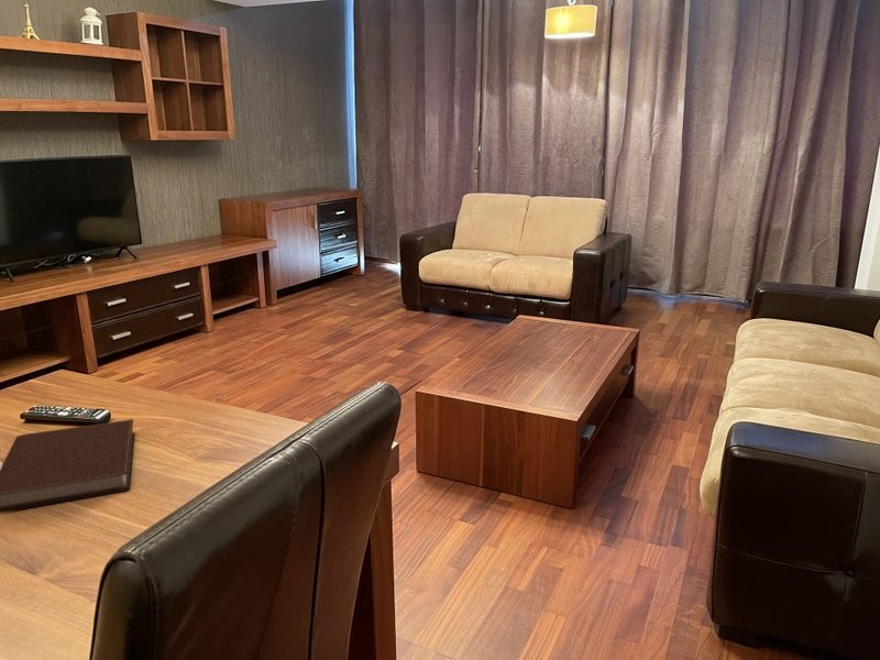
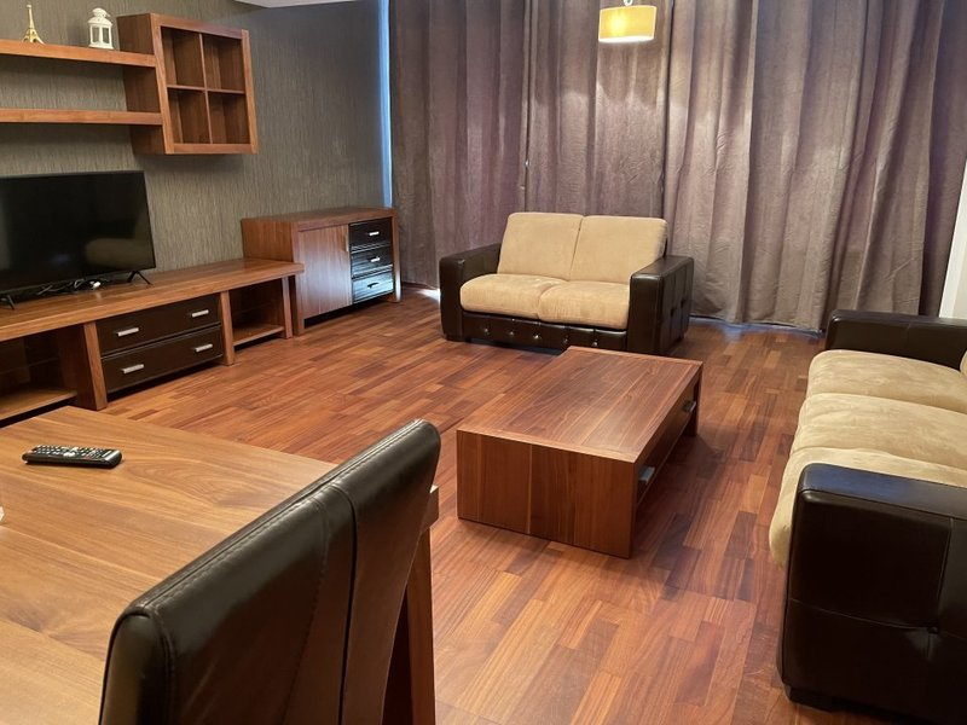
- notebook [0,418,136,513]
